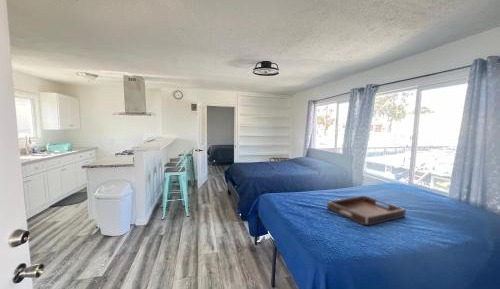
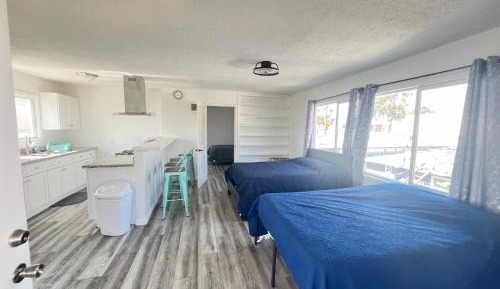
- serving tray [326,195,407,227]
